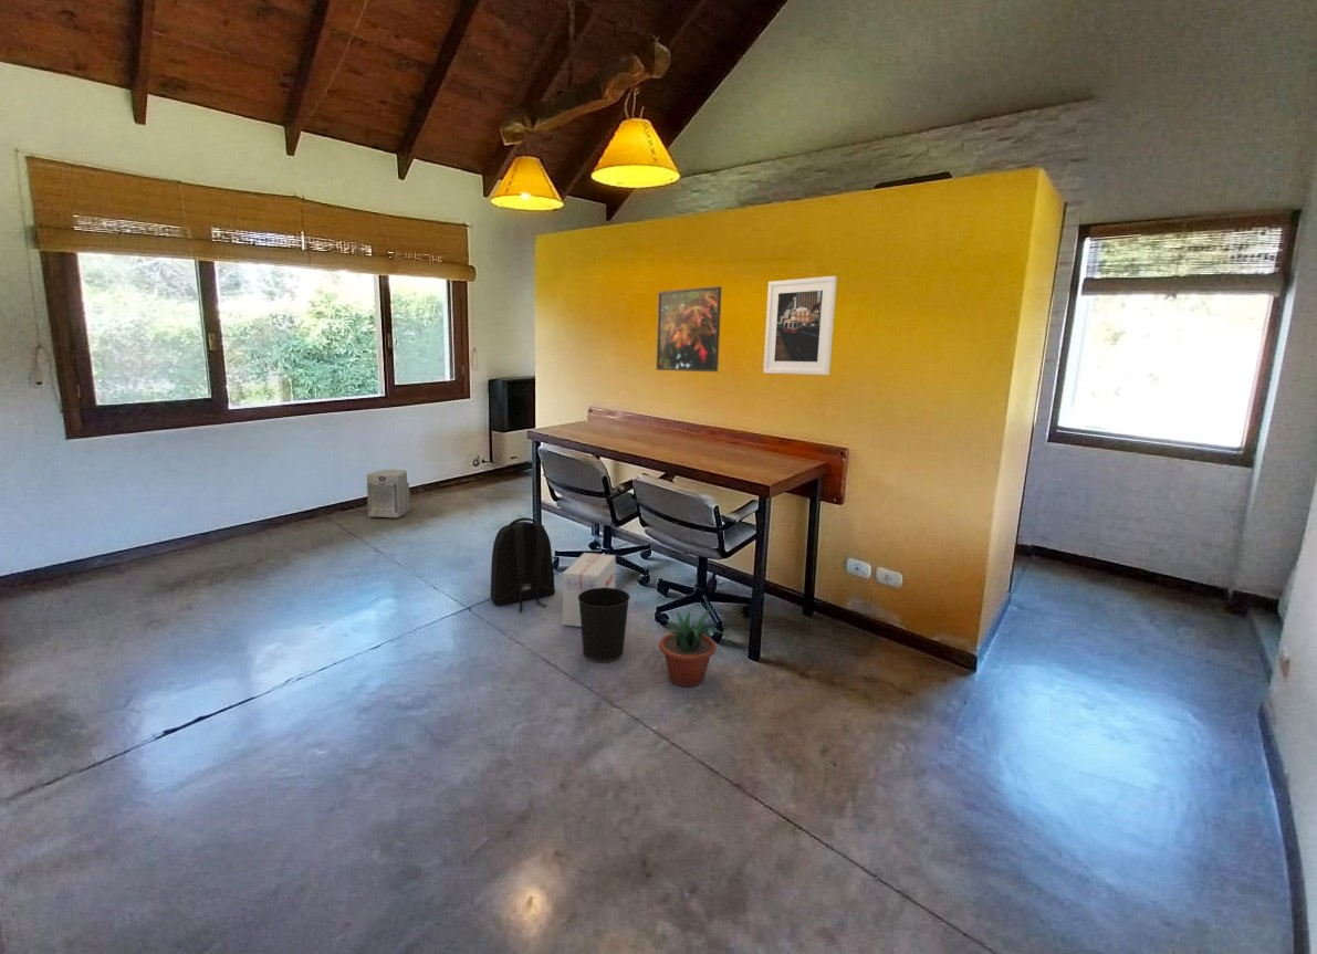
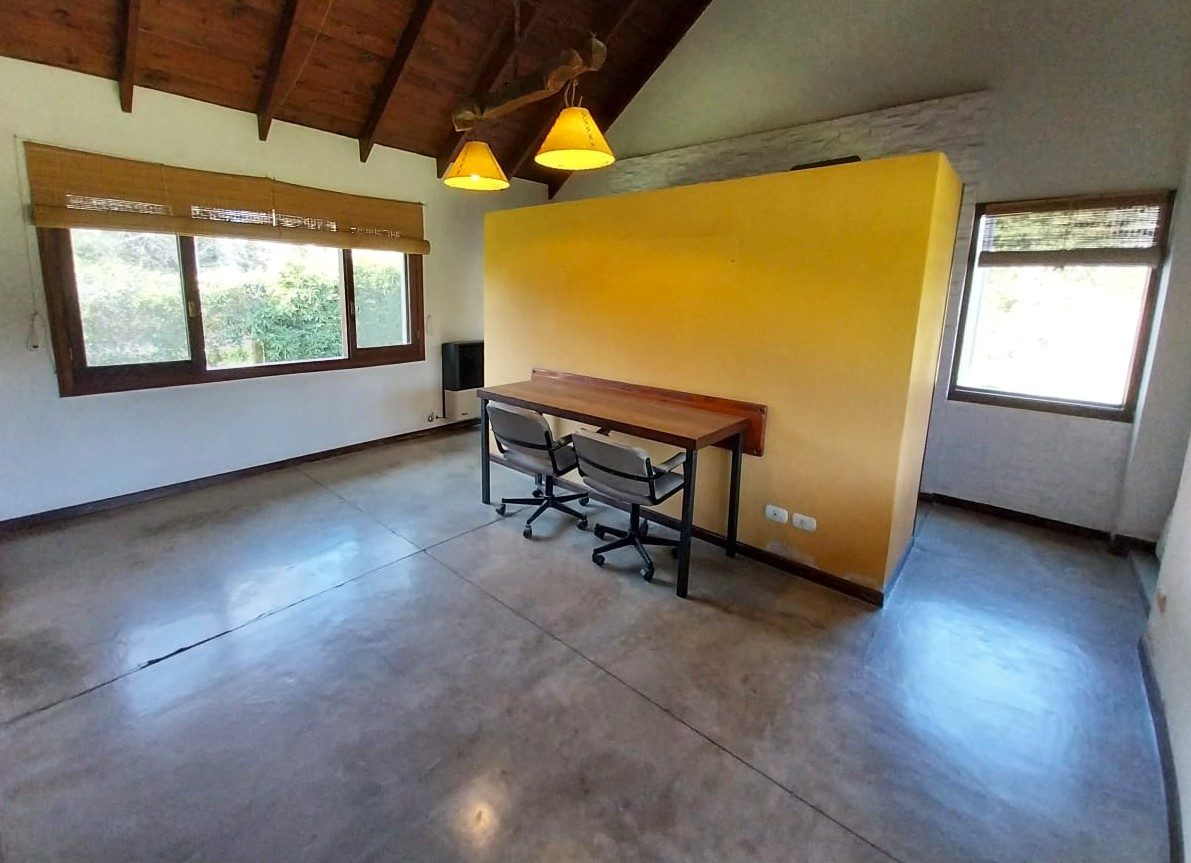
- cardboard box [562,552,617,628]
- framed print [762,275,838,376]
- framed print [655,285,723,373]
- potted plant [658,608,729,688]
- speaker [366,469,411,518]
- backpack [490,516,556,612]
- wastebasket [577,587,631,663]
